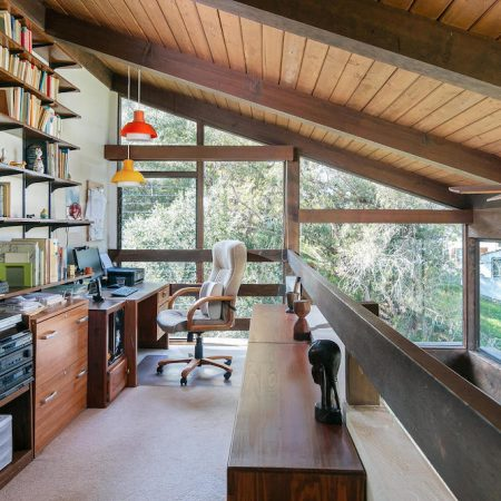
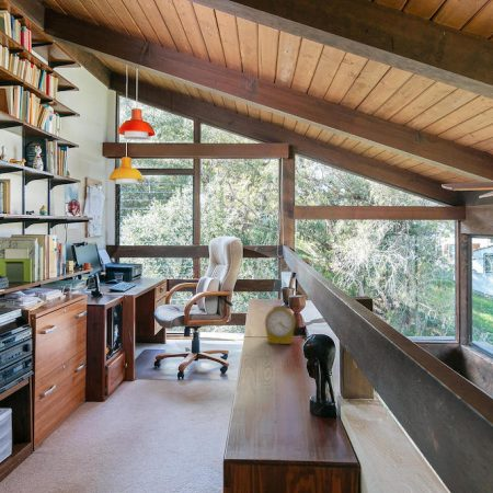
+ alarm clock [264,305,296,345]
